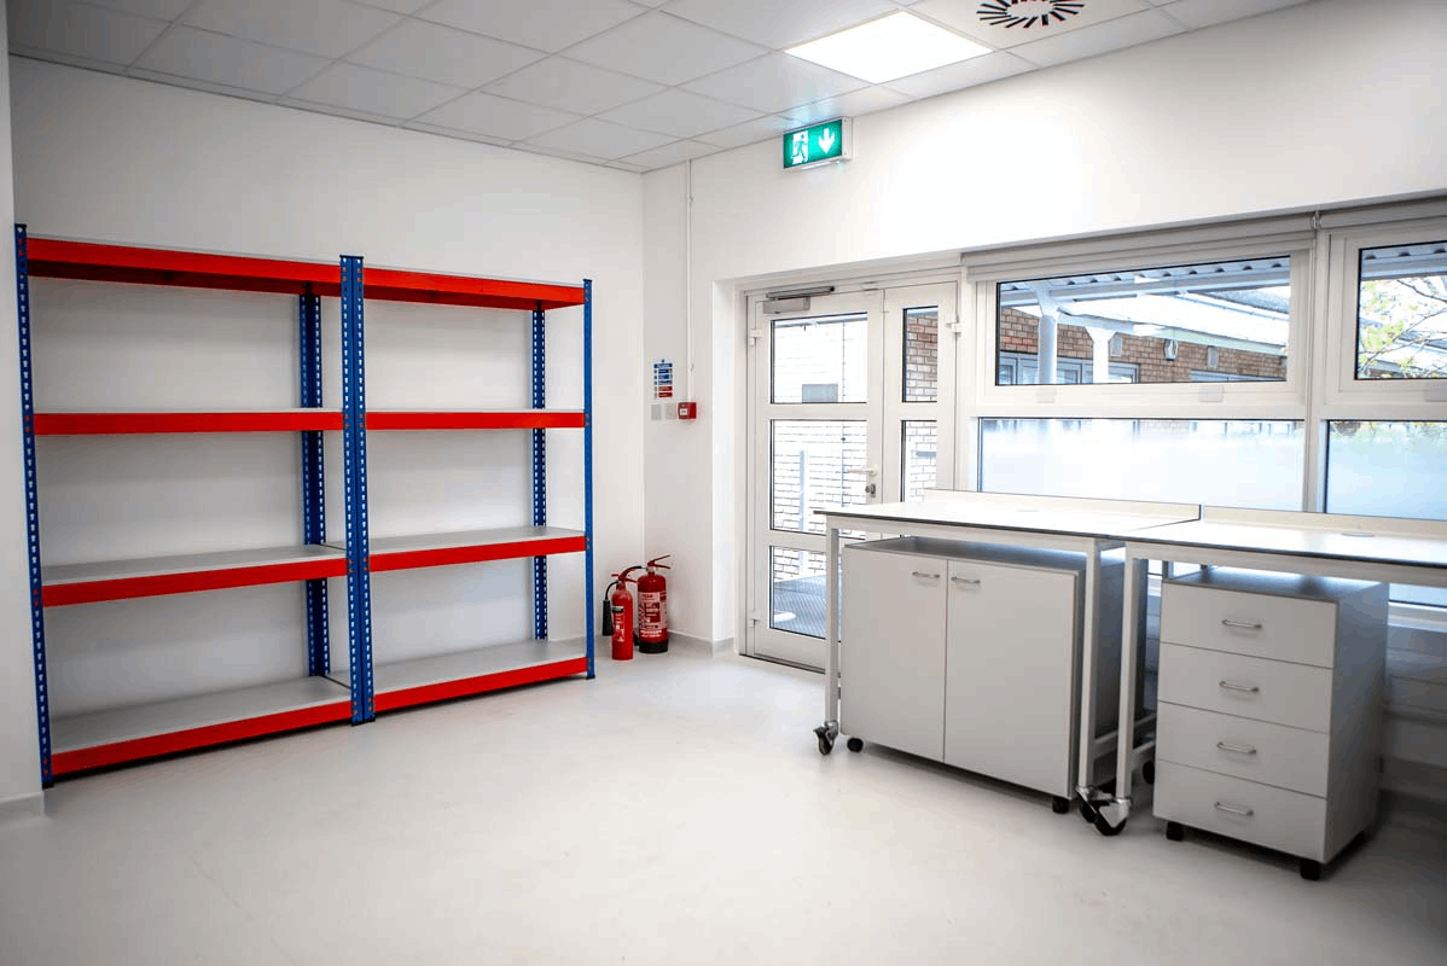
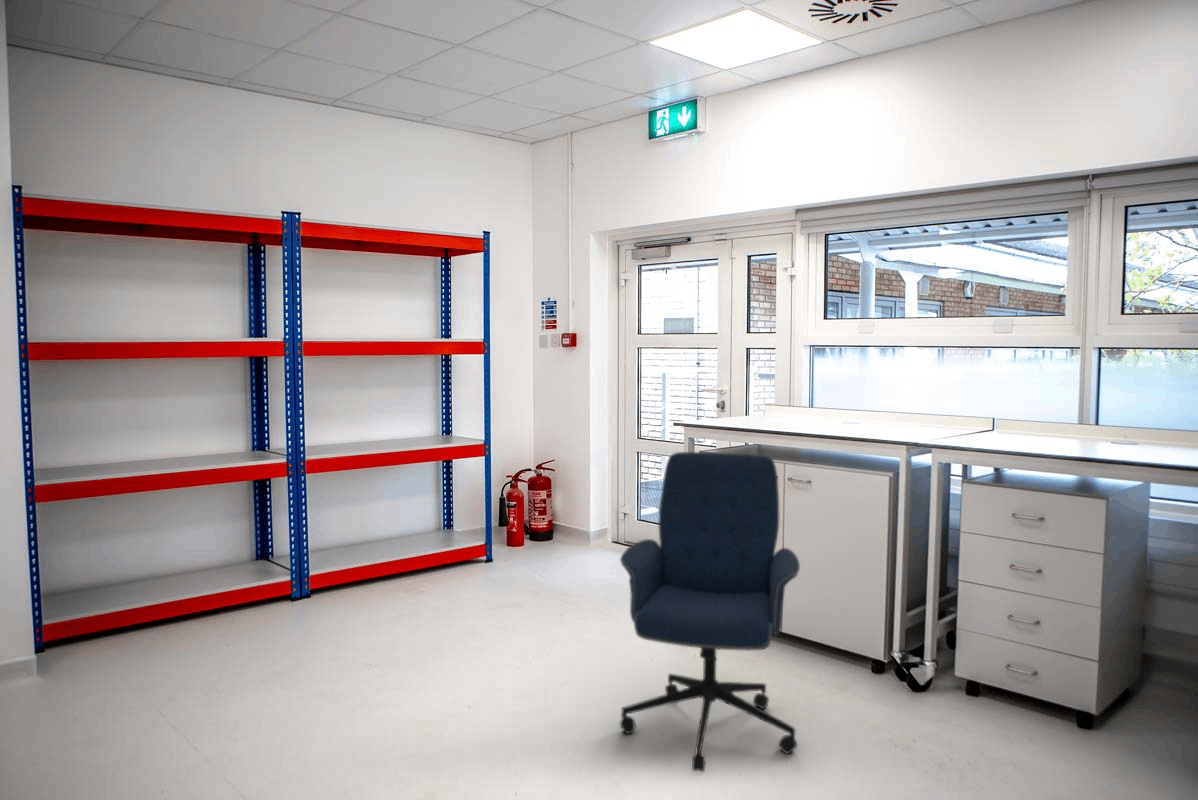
+ office chair [619,451,801,773]
